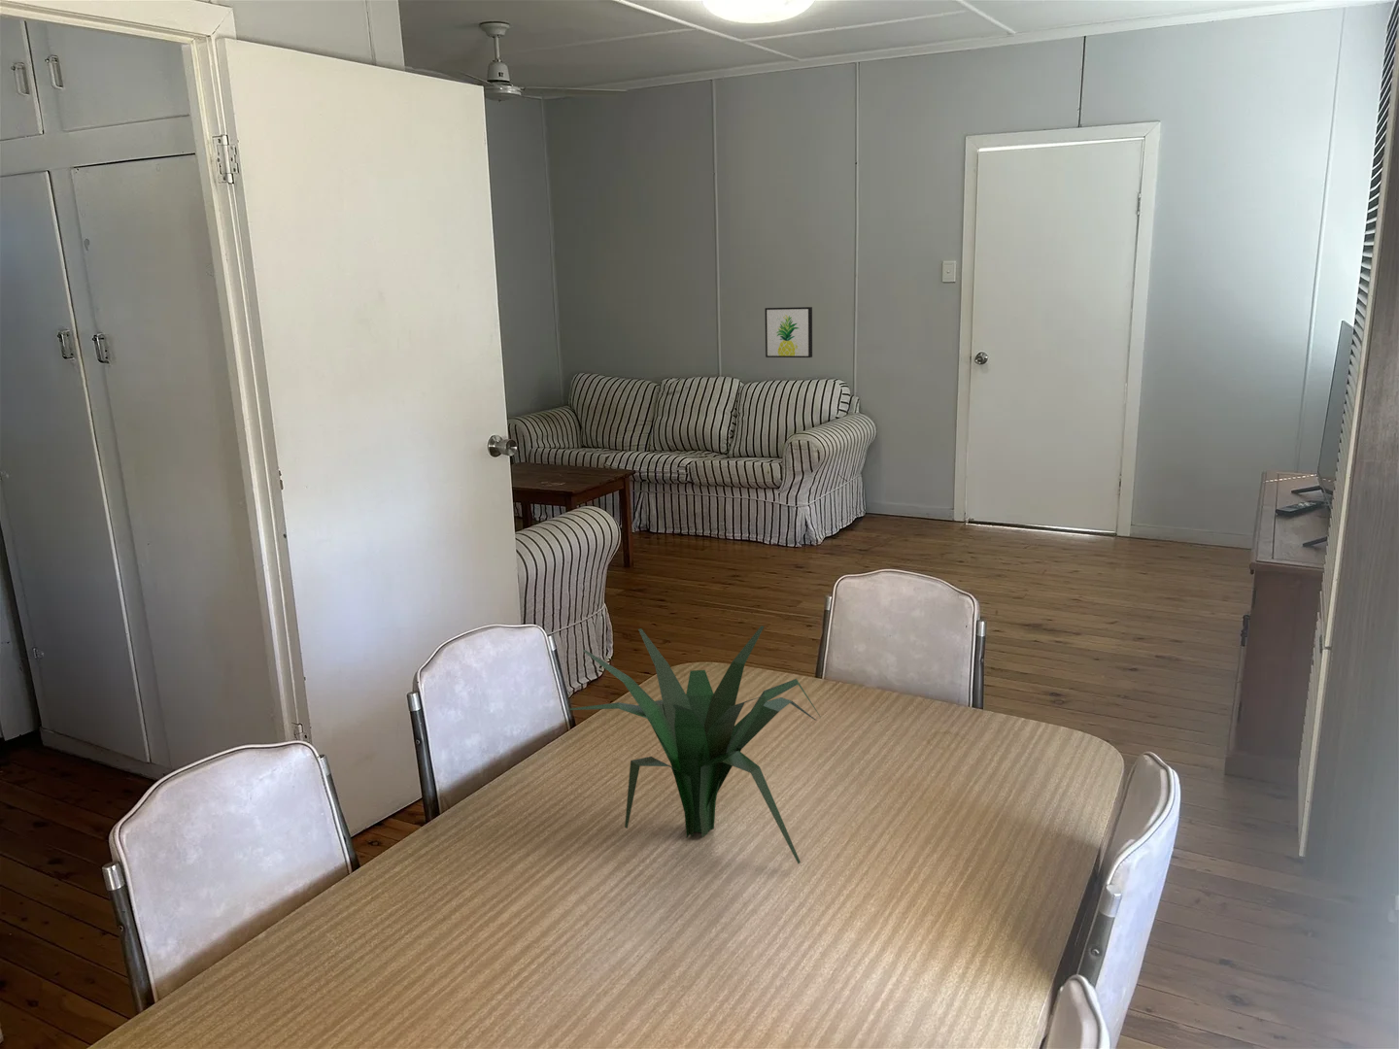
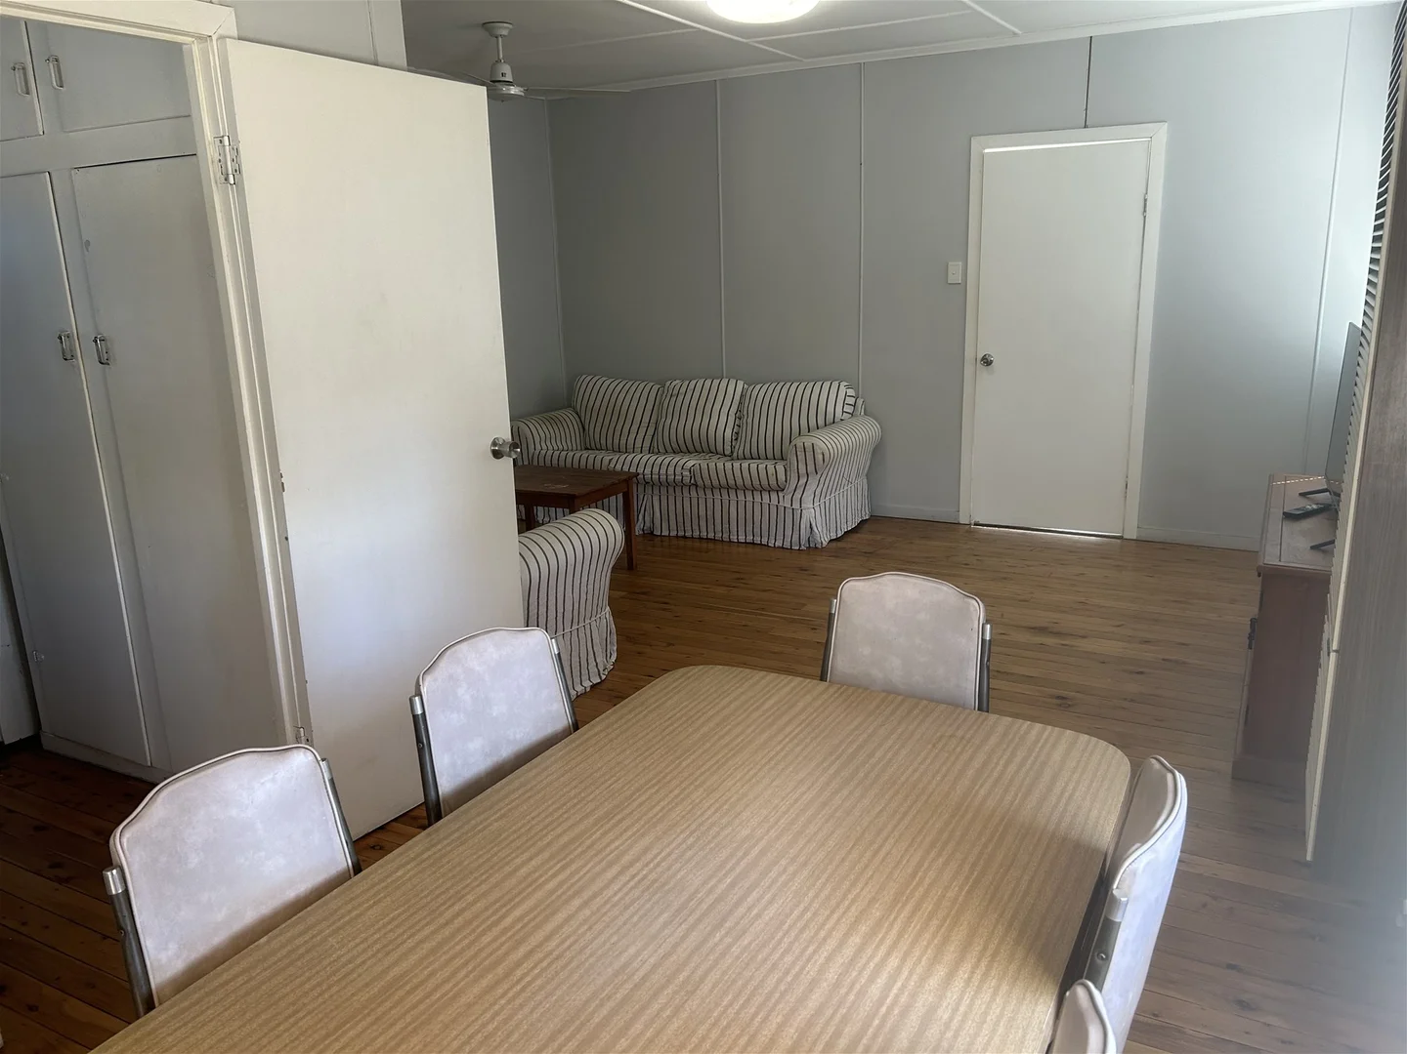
- plant [568,625,822,865]
- wall art [763,306,813,358]
